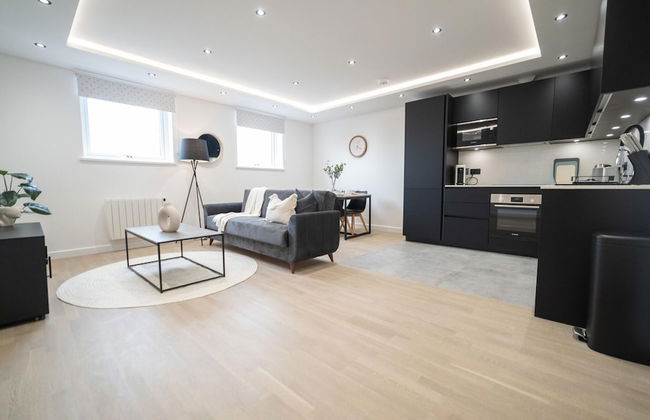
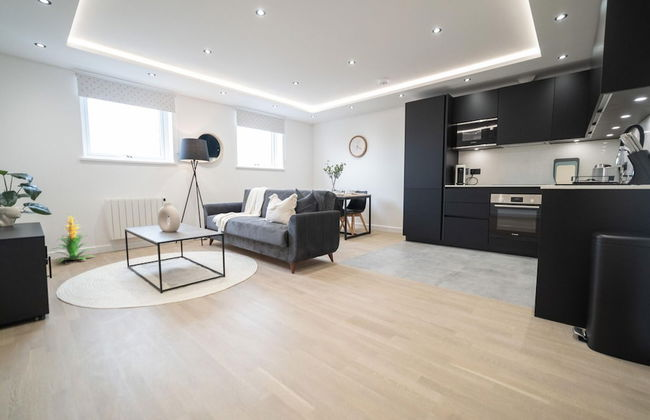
+ indoor plant [50,214,96,263]
